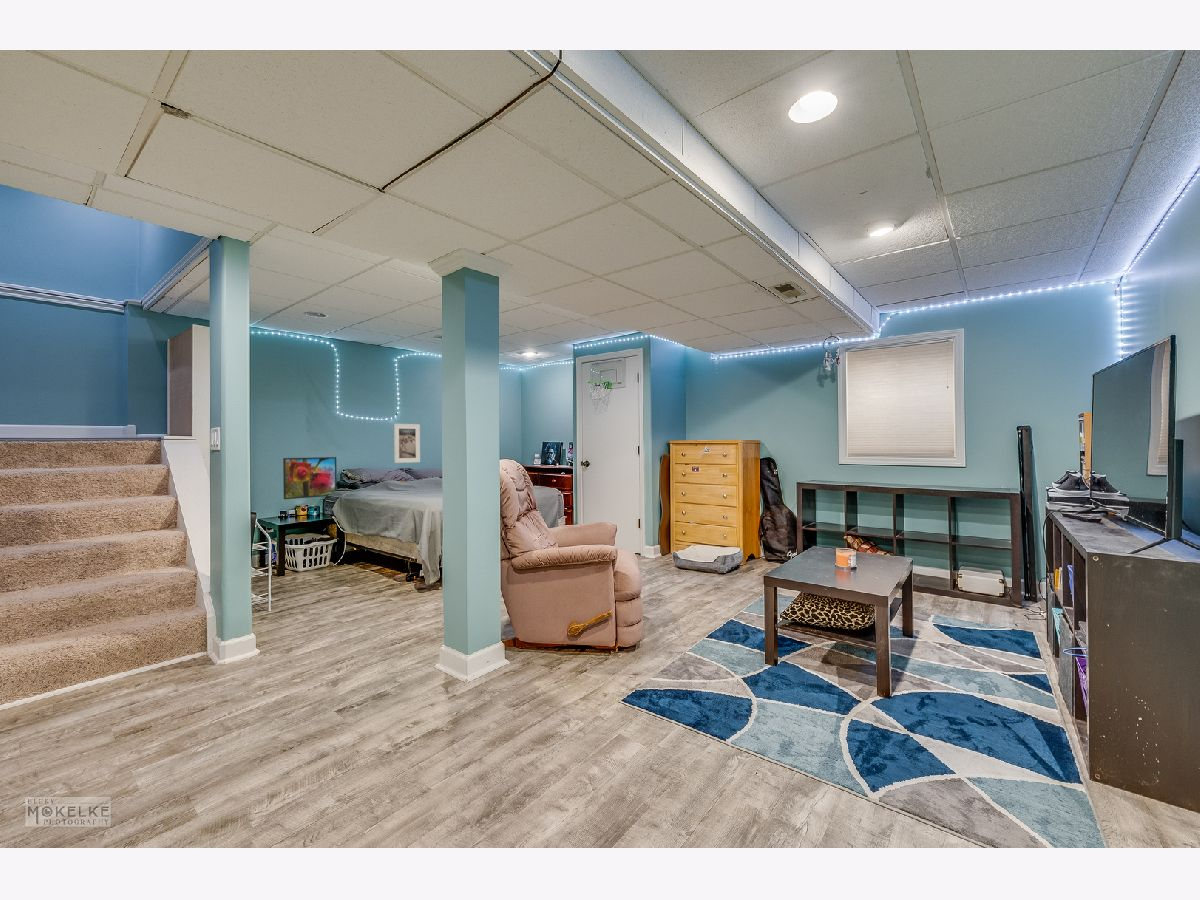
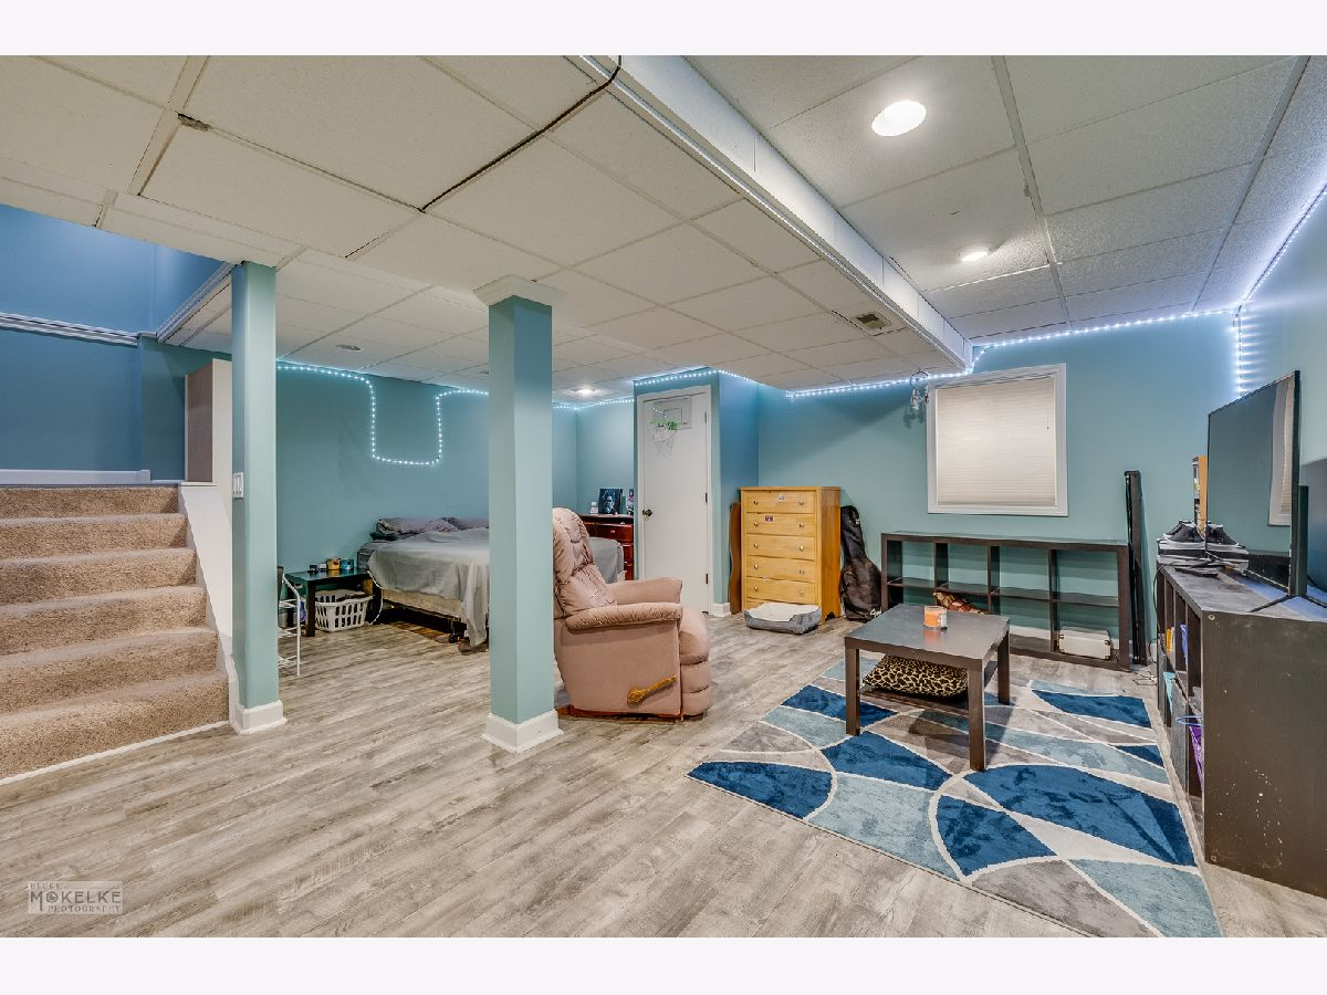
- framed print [393,423,421,464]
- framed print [282,456,338,500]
